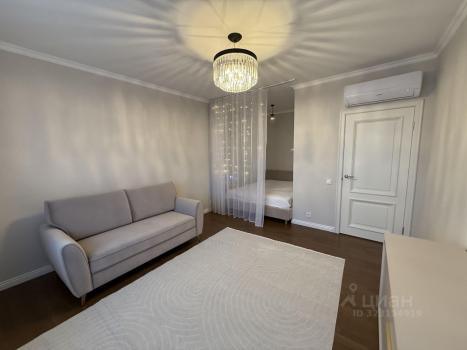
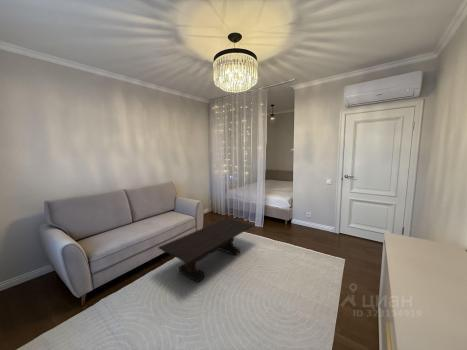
+ coffee table [157,217,254,283]
